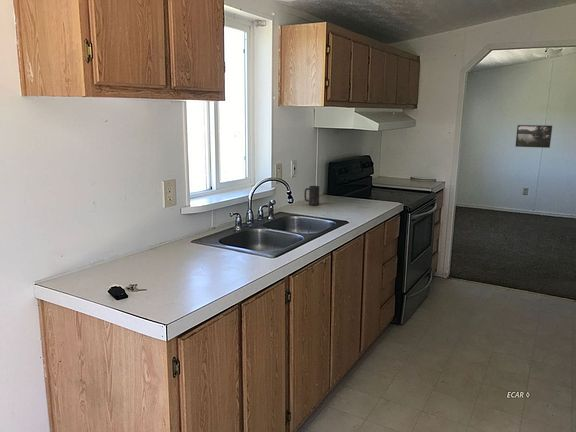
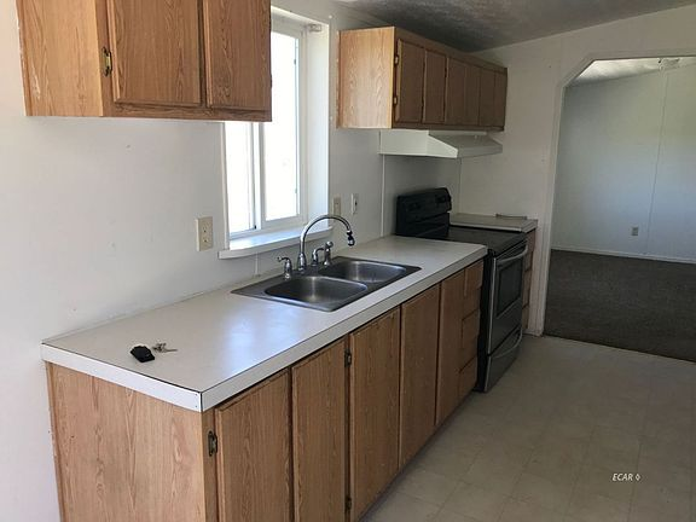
- mug [303,185,321,206]
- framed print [515,124,553,149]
